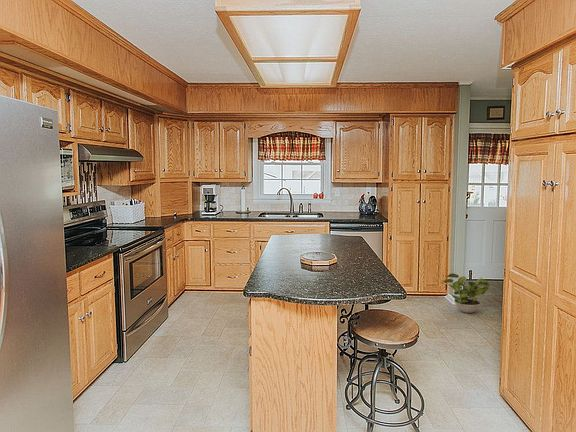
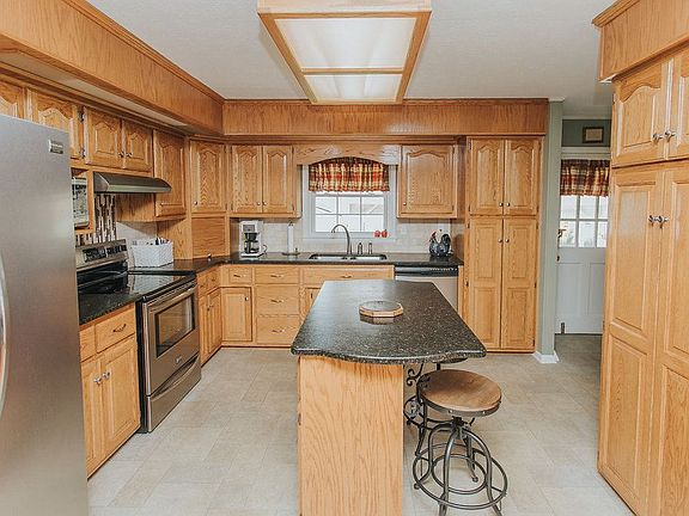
- potted plant [440,273,491,314]
